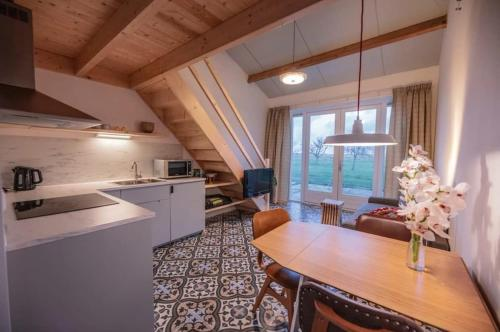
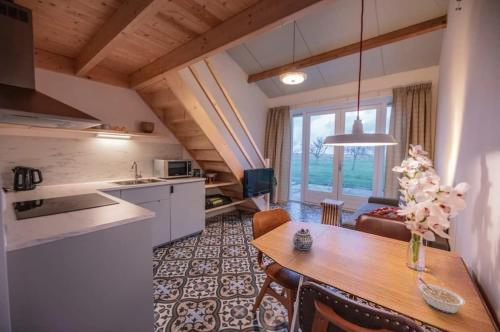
+ teapot [292,228,314,251]
+ legume [417,277,466,314]
